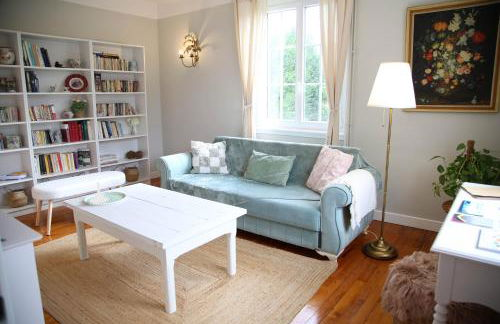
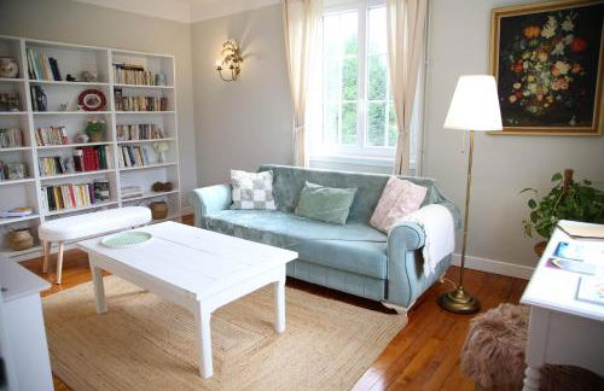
- candle holder [88,179,110,204]
